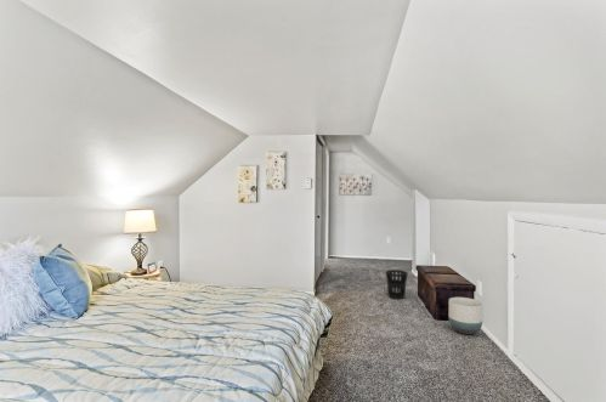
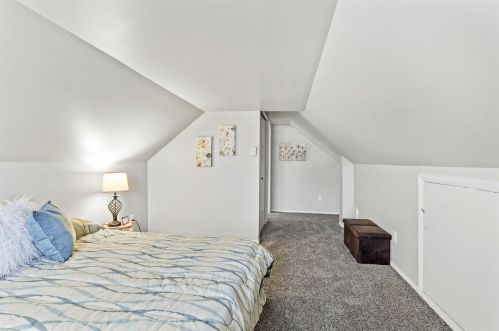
- wastebasket [385,268,408,300]
- planter [447,296,483,335]
